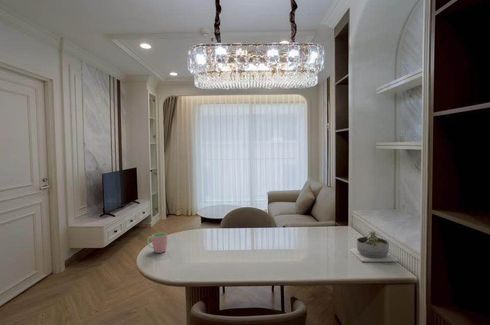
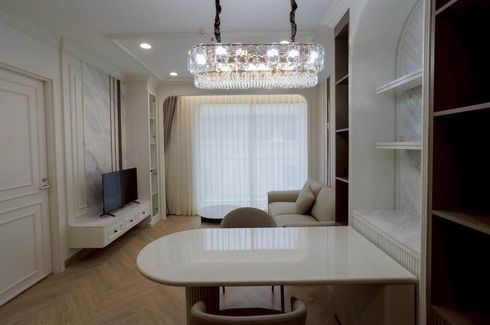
- cup [146,232,168,254]
- succulent planter [348,230,399,263]
